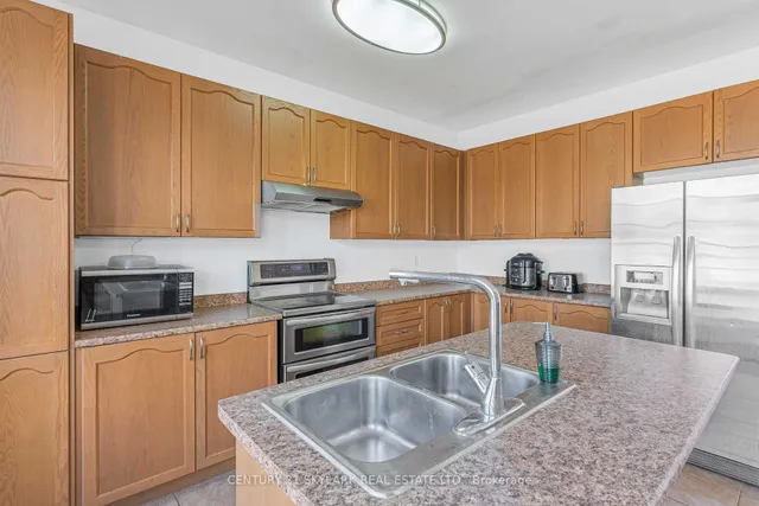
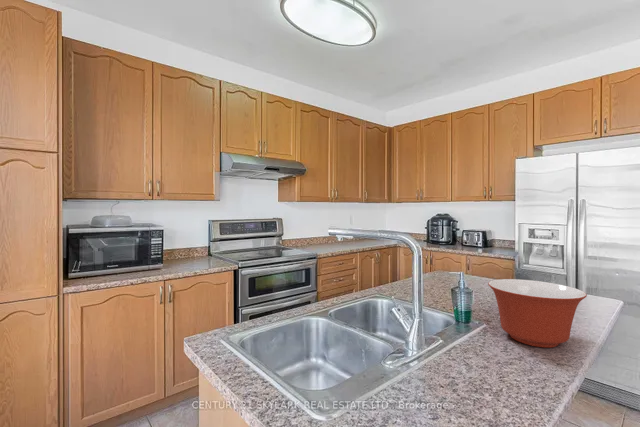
+ mixing bowl [487,278,588,348]
